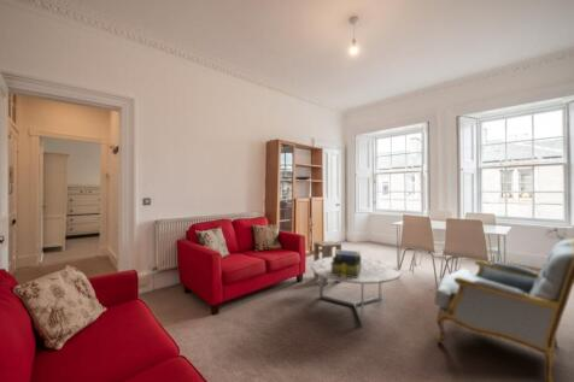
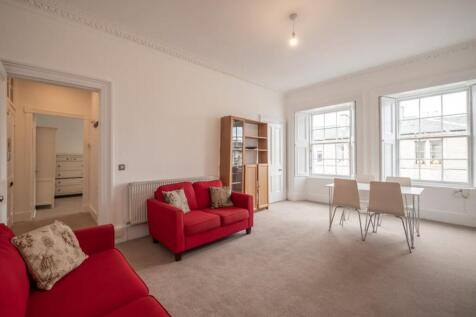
- stack of books [330,248,362,277]
- armchair [434,236,574,382]
- side table [312,240,342,286]
- coffee table [310,255,402,327]
